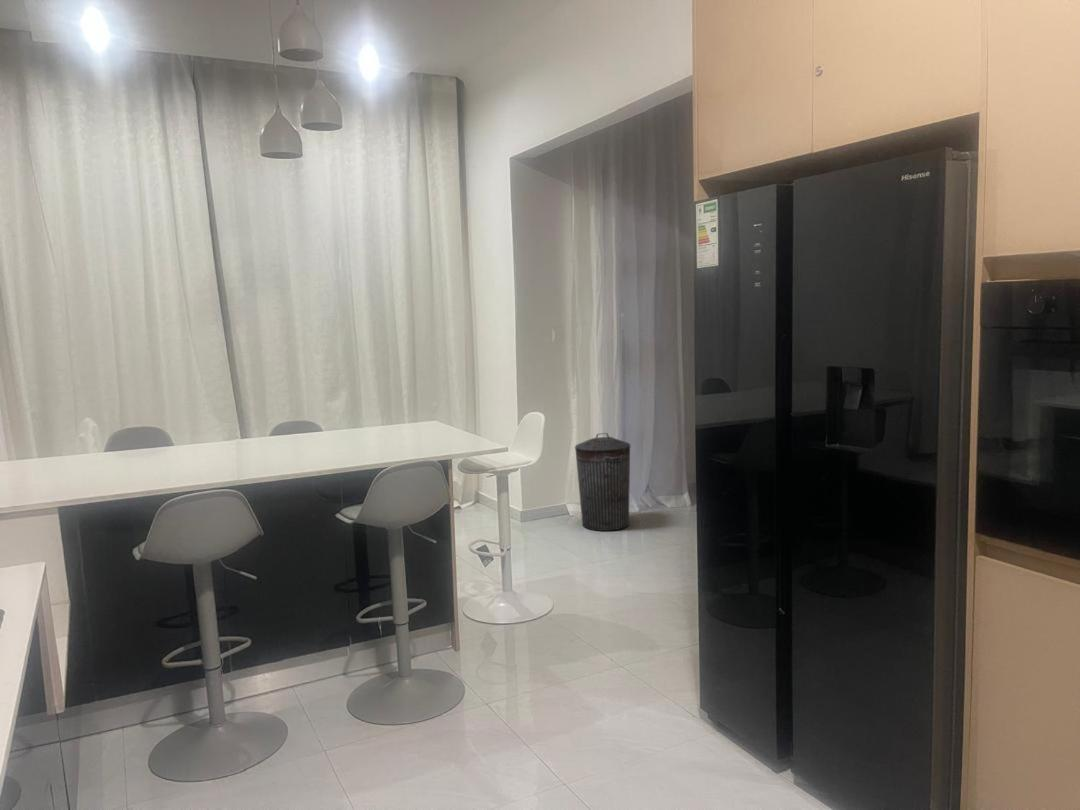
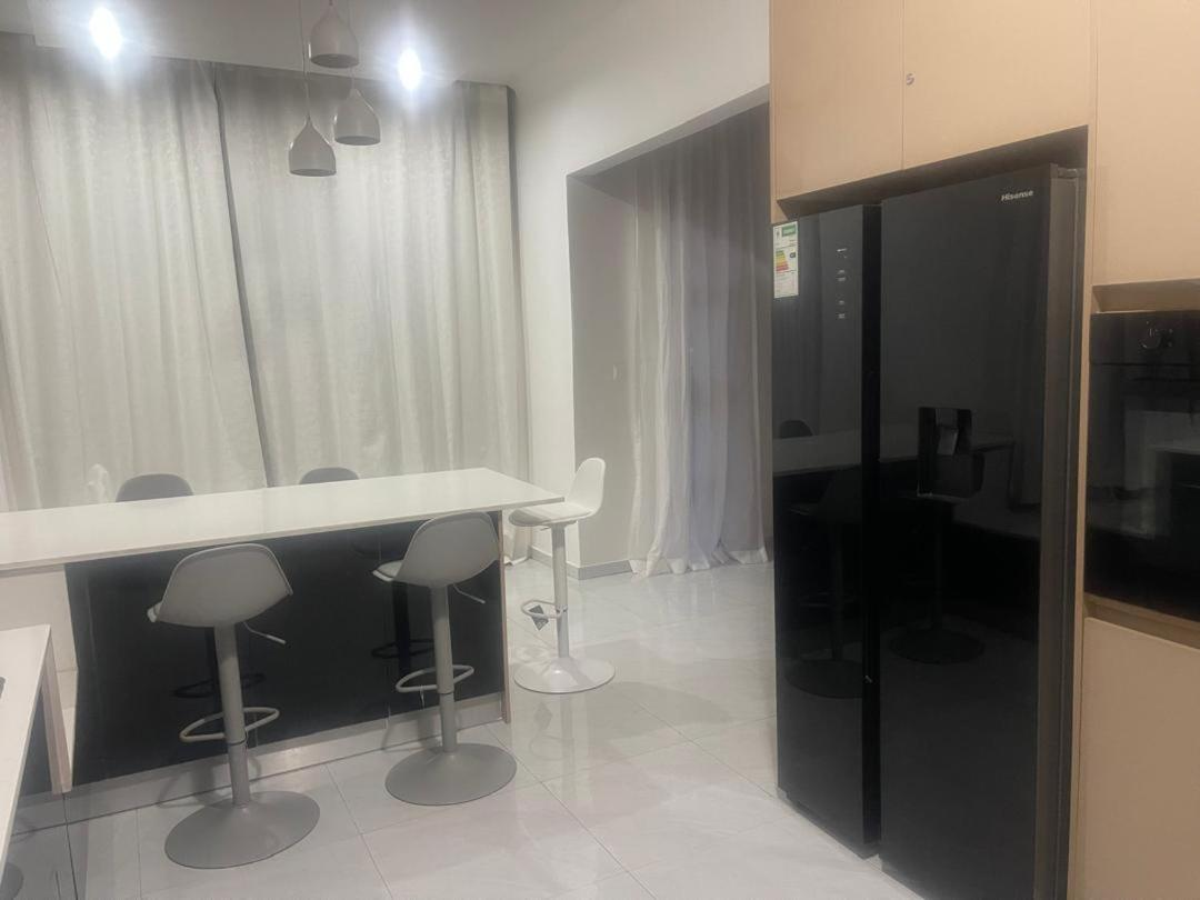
- trash can [574,432,631,532]
